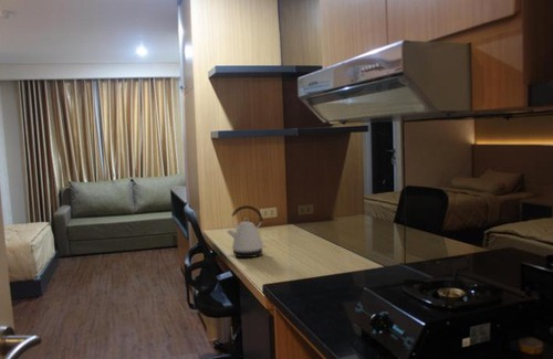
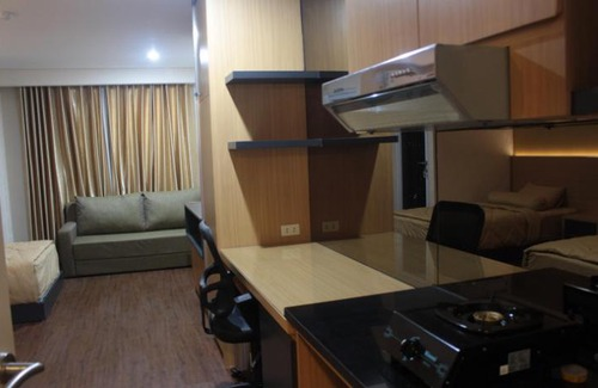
- kettle [226,204,268,258]
